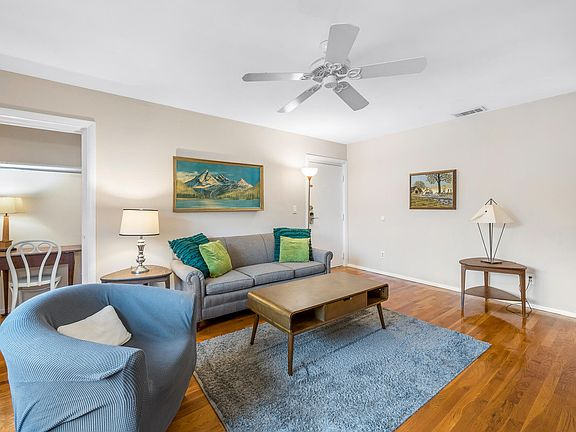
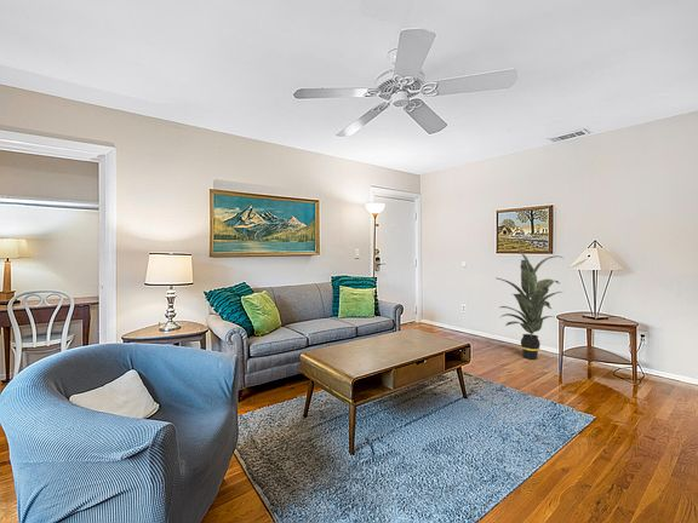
+ indoor plant [497,249,563,361]
